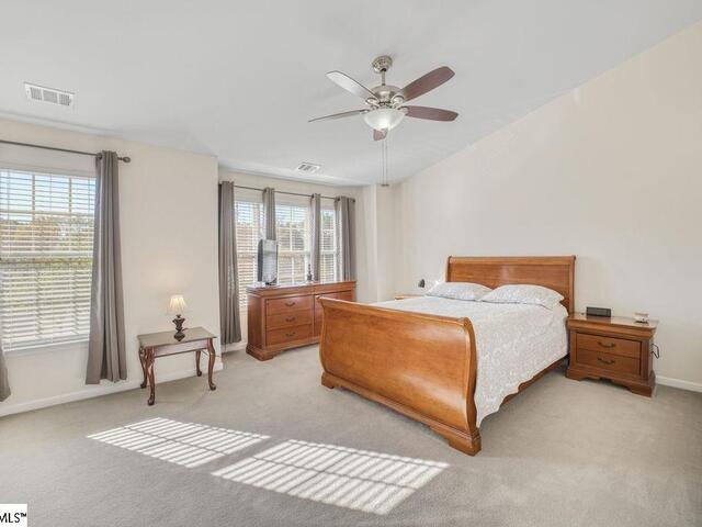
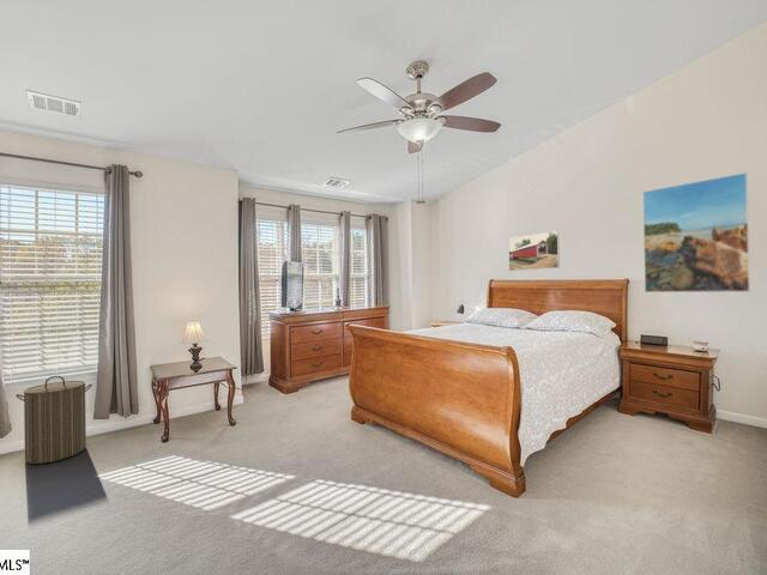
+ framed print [507,230,561,272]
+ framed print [641,171,751,293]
+ laundry hamper [14,375,93,465]
